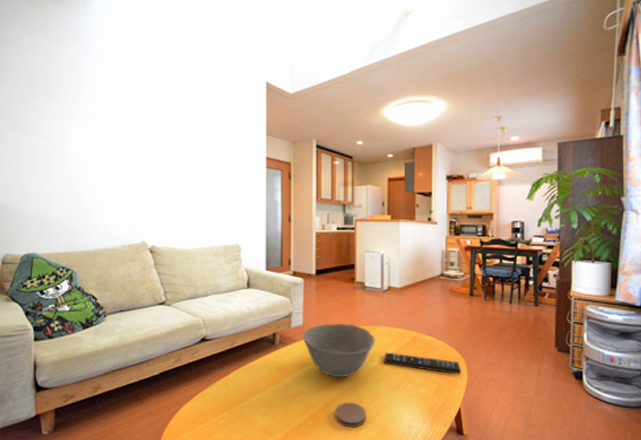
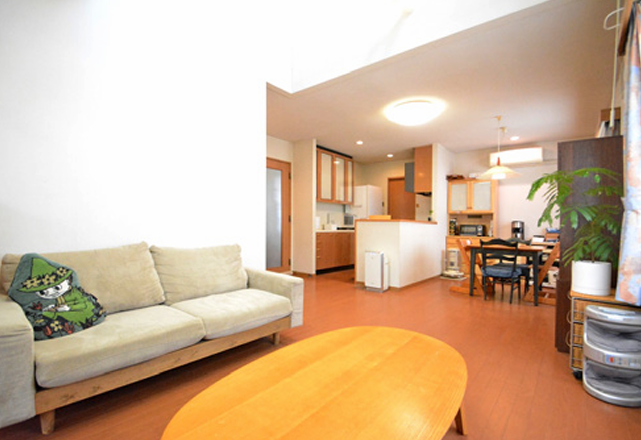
- coaster [334,402,367,428]
- remote control [383,352,462,375]
- bowl [302,323,376,378]
